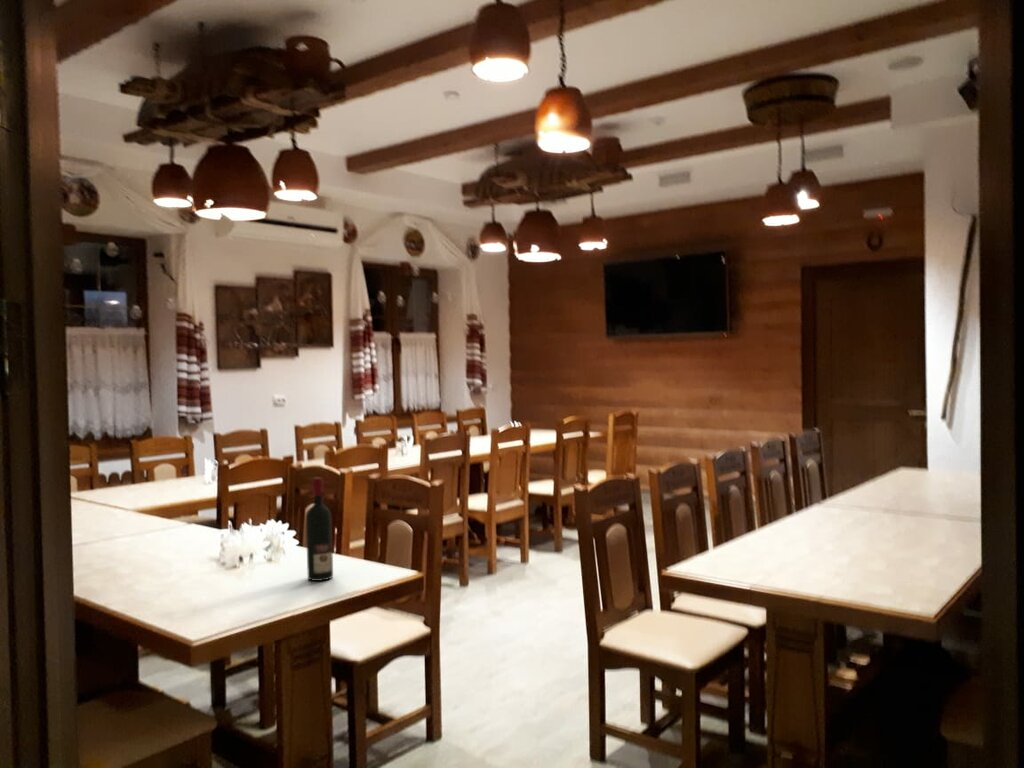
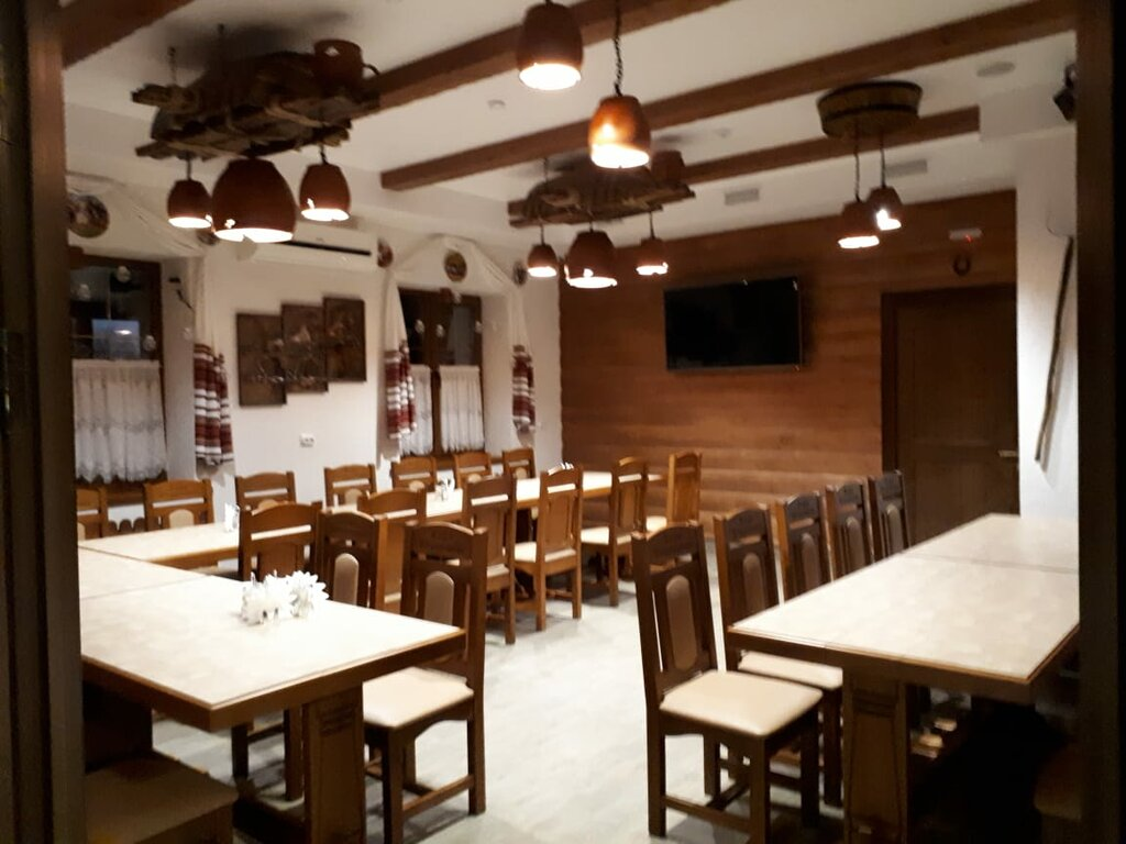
- alcohol [305,476,334,582]
